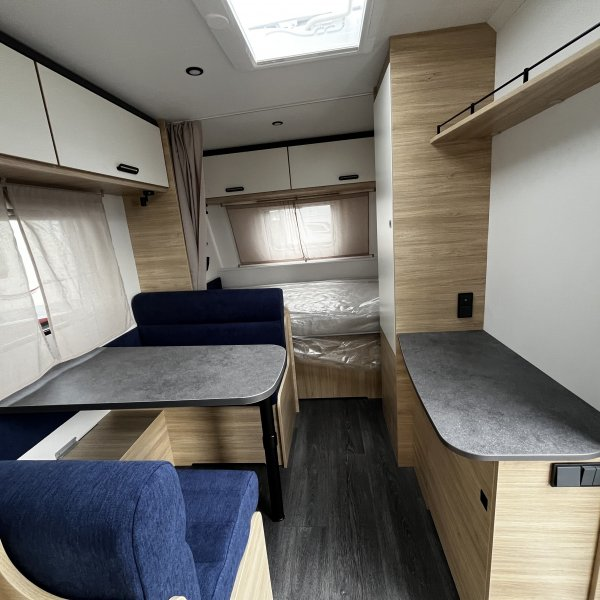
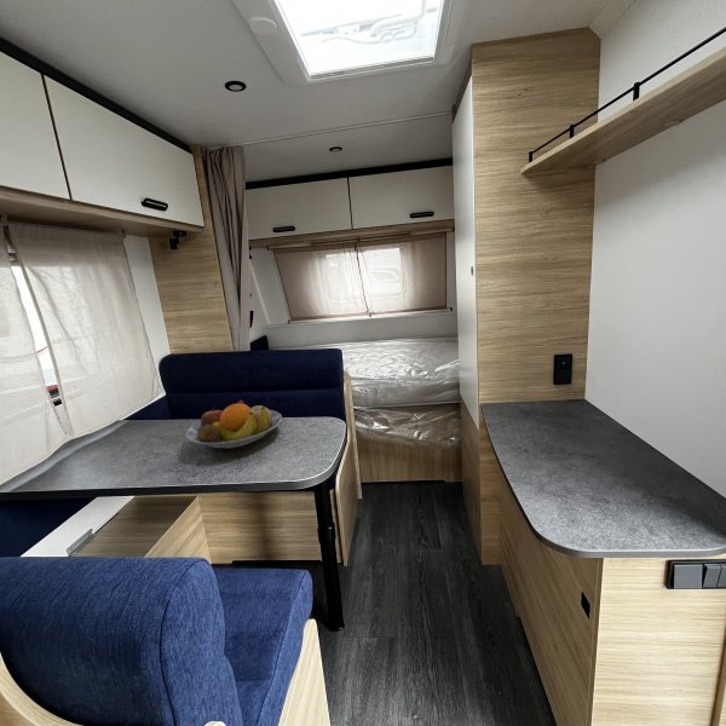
+ fruit bowl [184,399,283,450]
